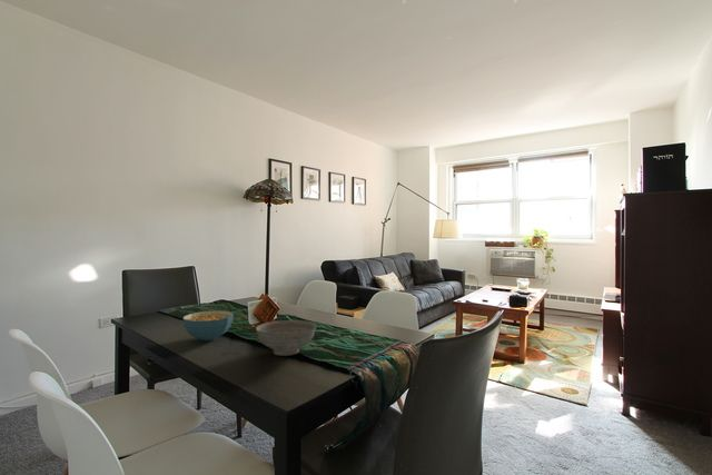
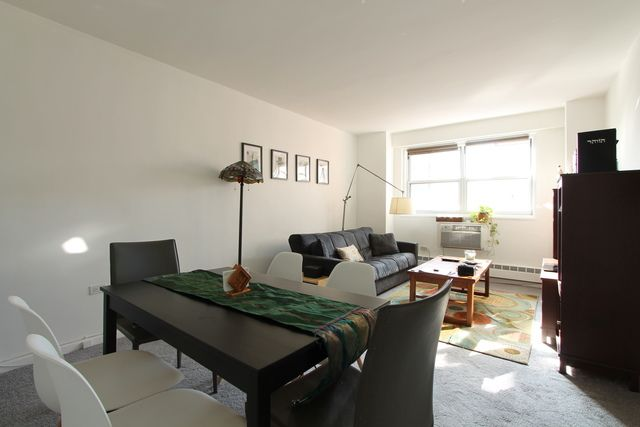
- cereal bowl [182,309,235,342]
- decorative bowl [255,319,317,357]
